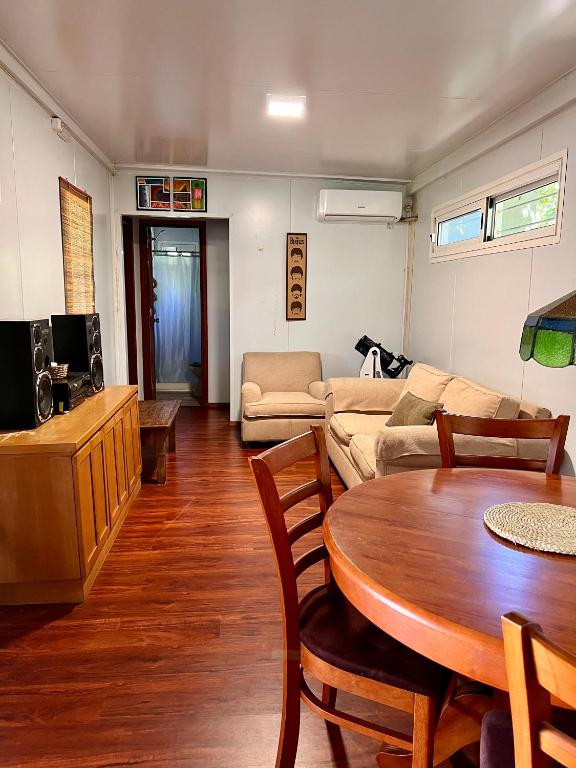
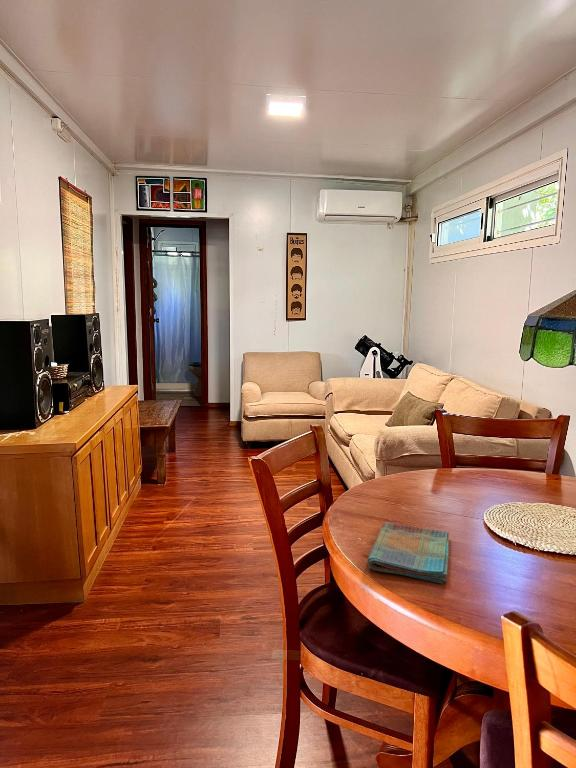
+ dish towel [366,521,450,585]
